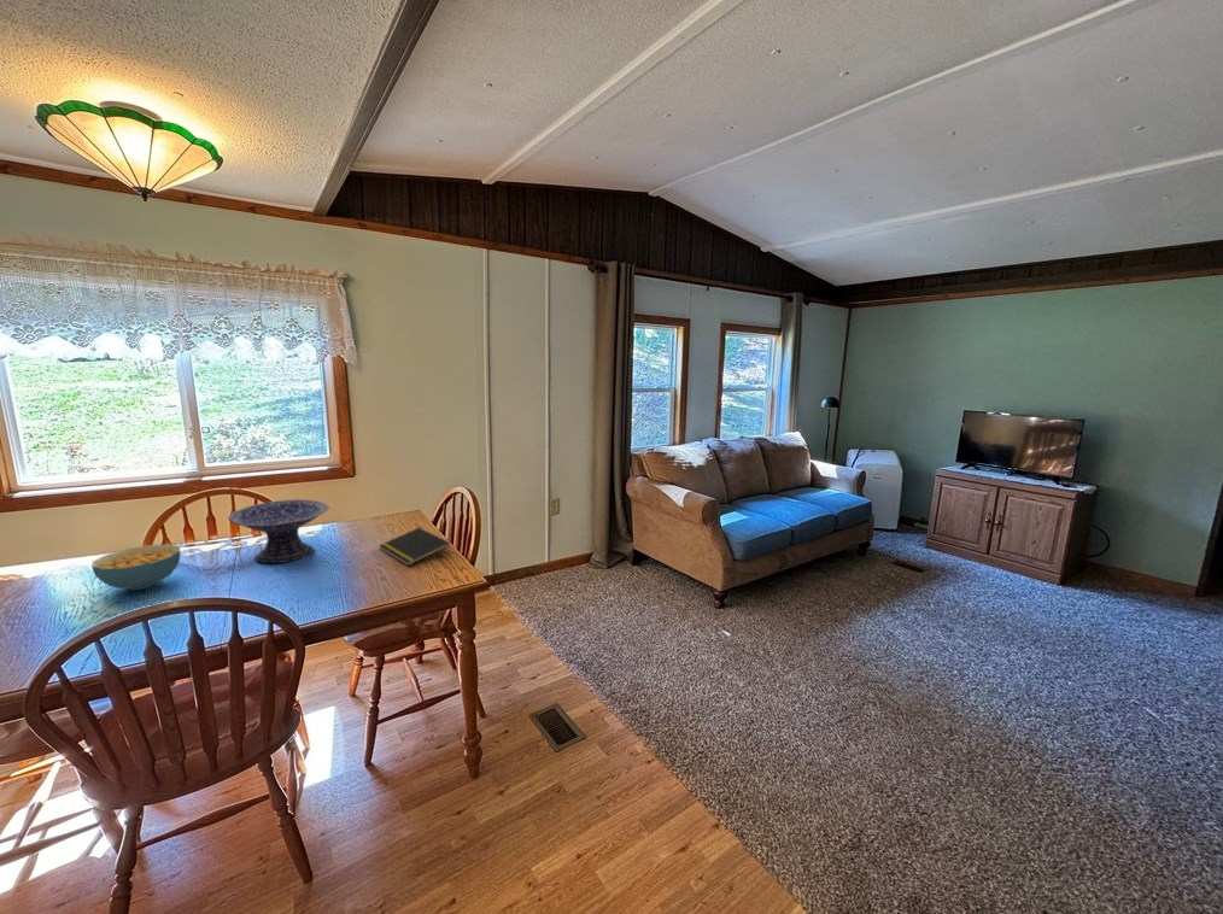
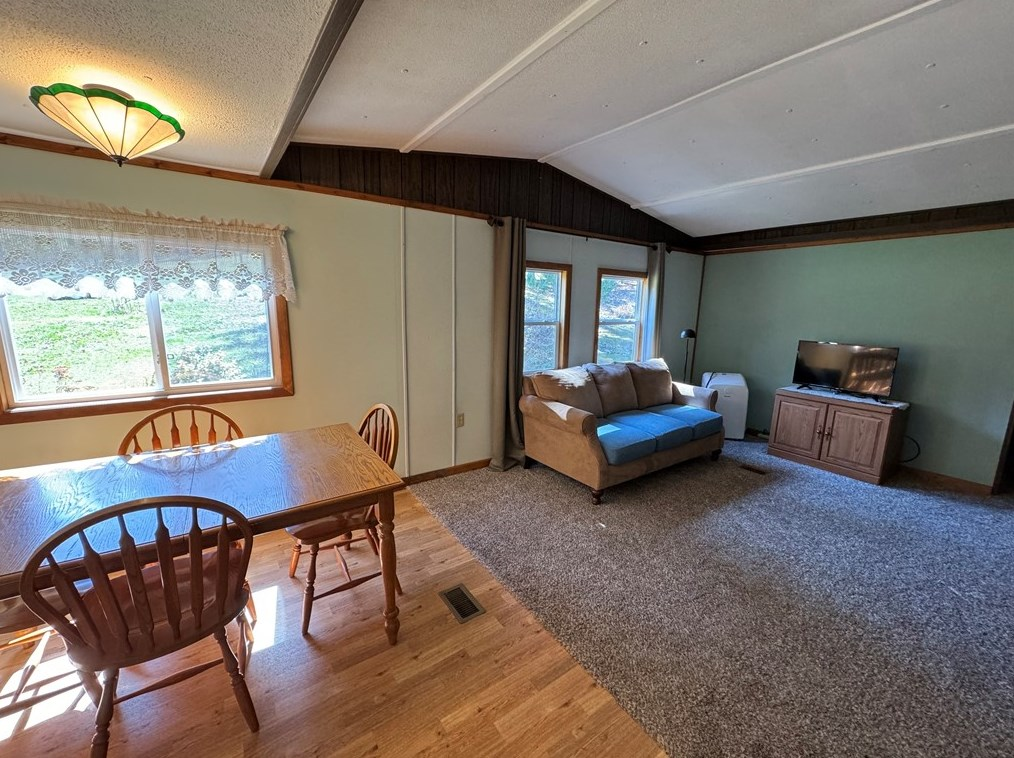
- cereal bowl [90,543,182,591]
- notepad [378,527,451,567]
- decorative bowl [227,498,330,564]
